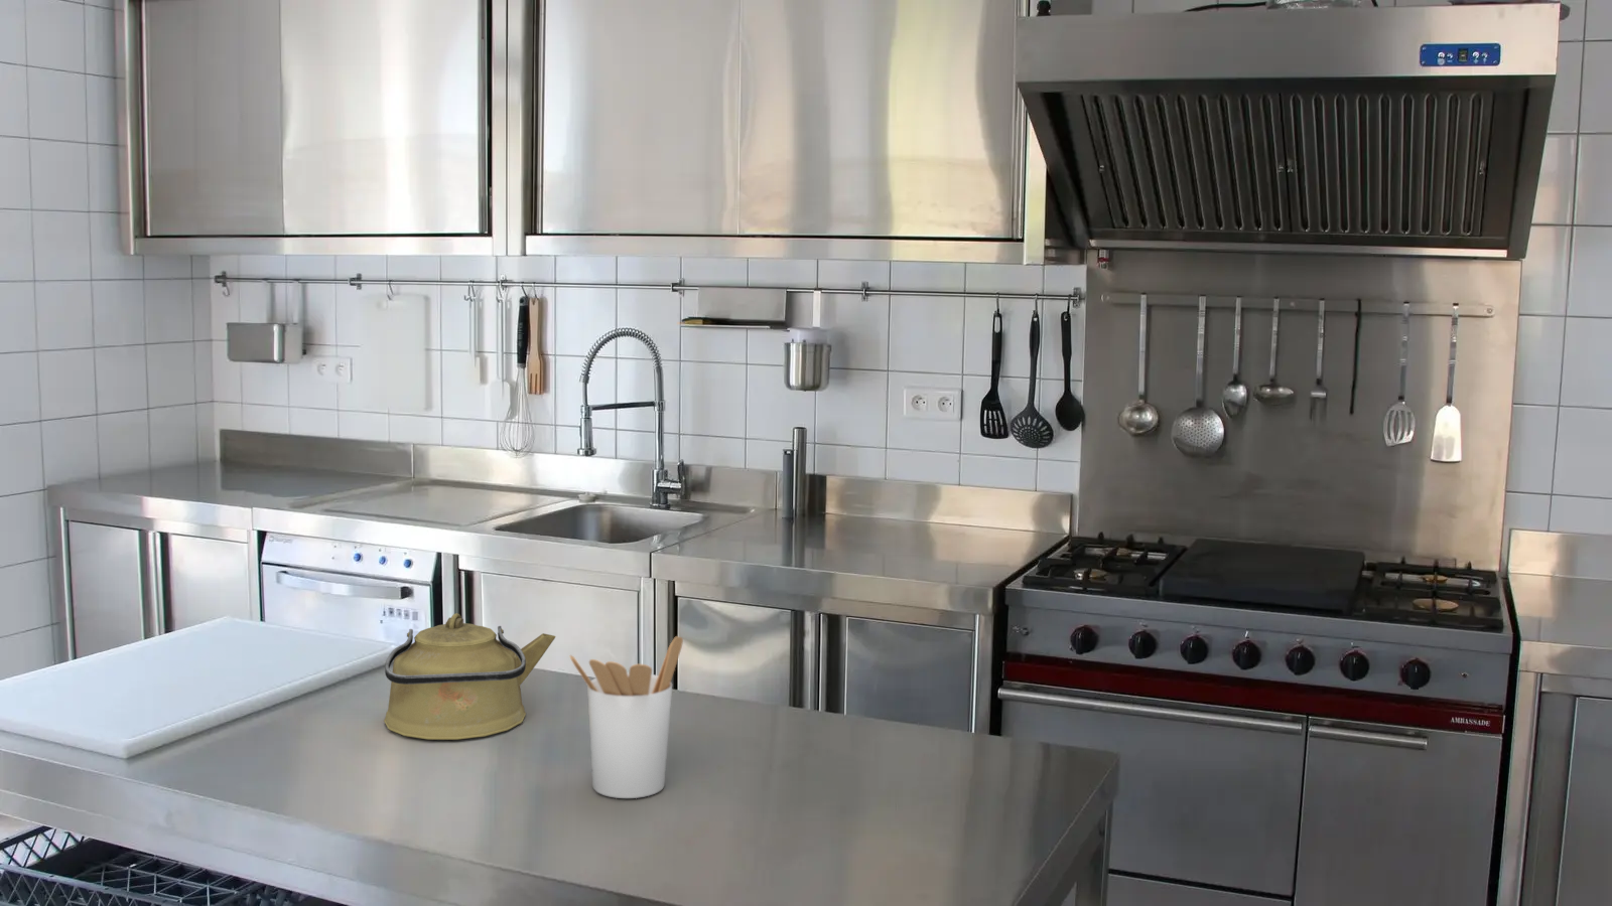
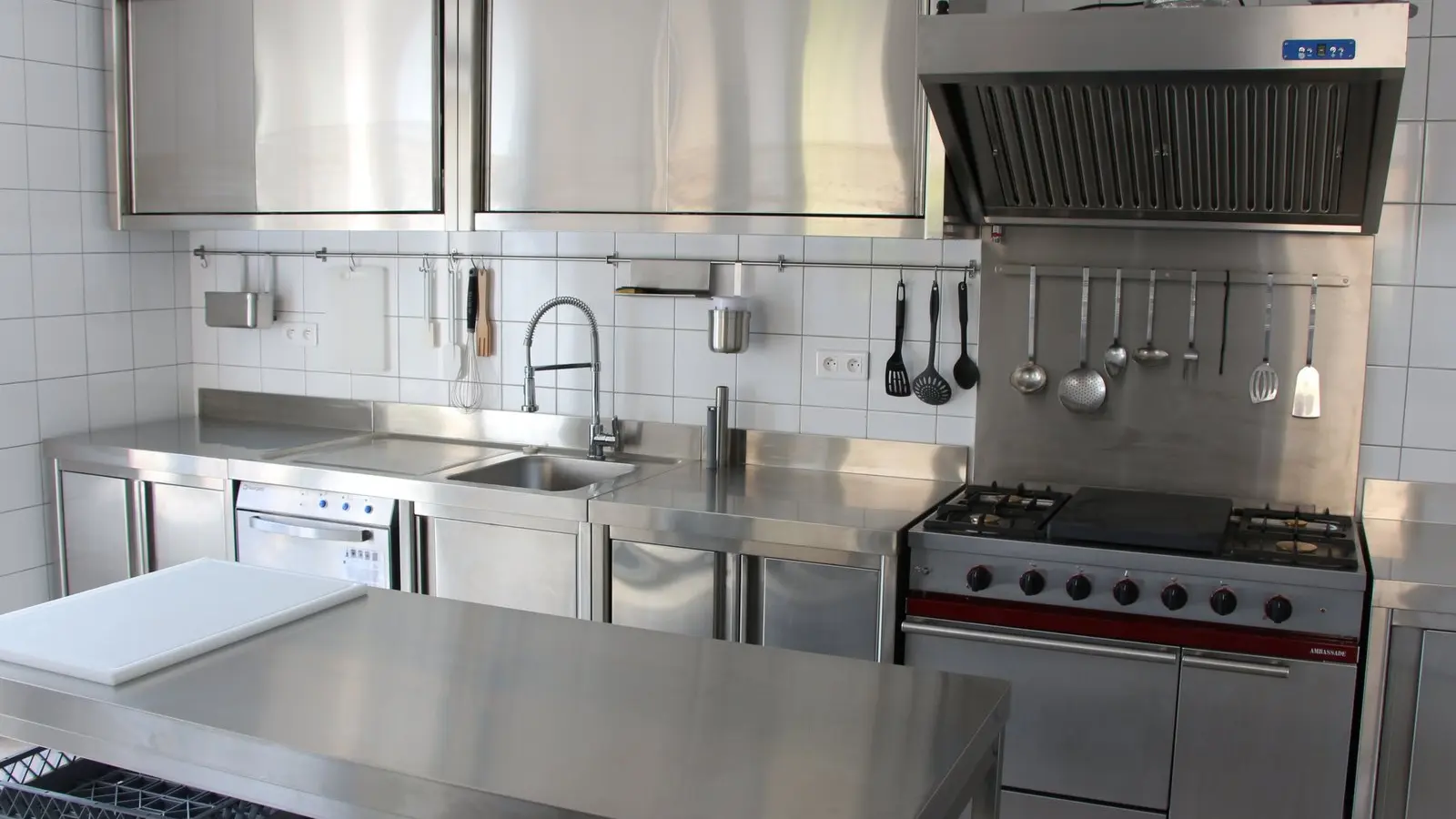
- kettle [383,612,557,741]
- utensil holder [569,635,684,800]
